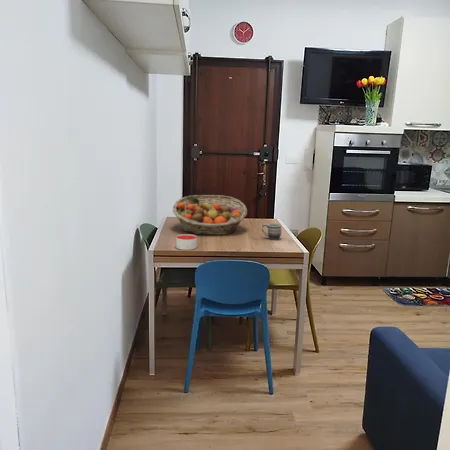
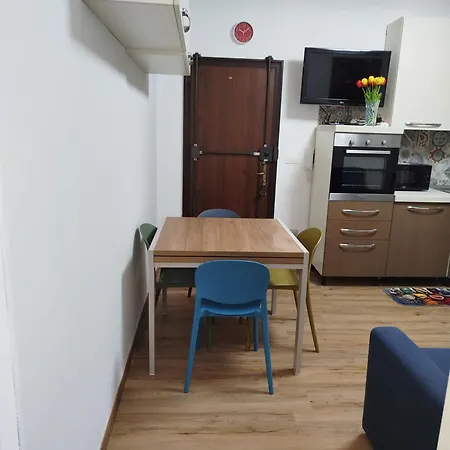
- fruit basket [172,194,248,236]
- candle [175,233,198,251]
- mug [261,222,283,241]
